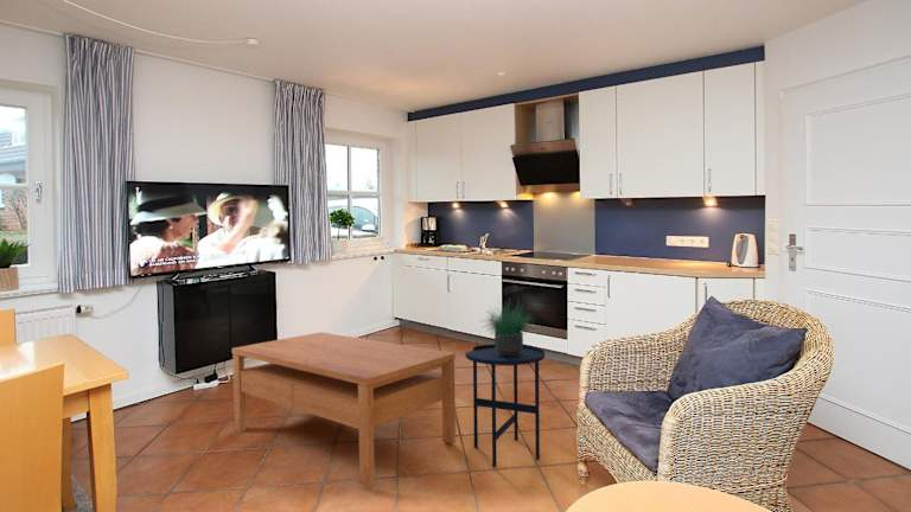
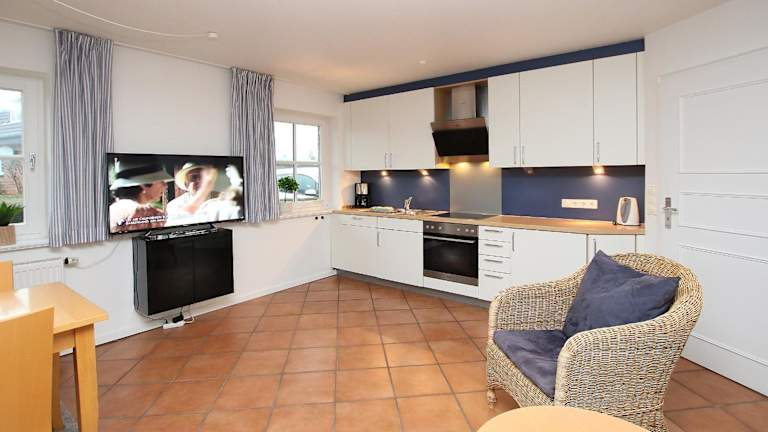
- coffee table [231,331,457,488]
- potted plant [477,295,535,356]
- side table [464,344,546,468]
